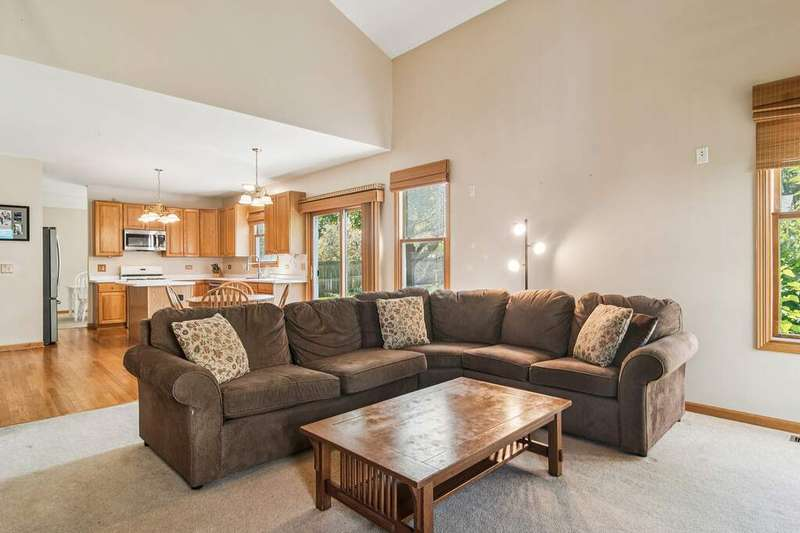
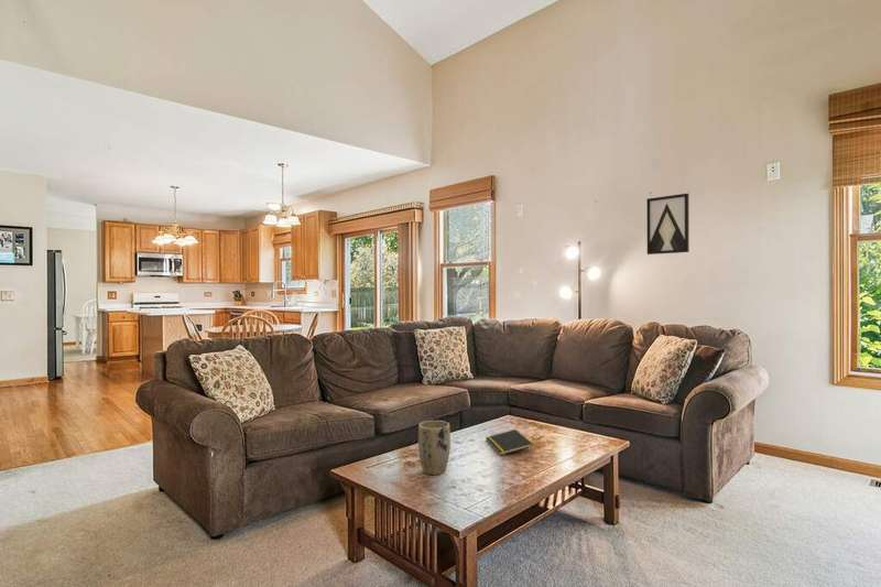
+ wall art [645,193,690,256]
+ plant pot [417,420,452,476]
+ notepad [485,428,534,456]
